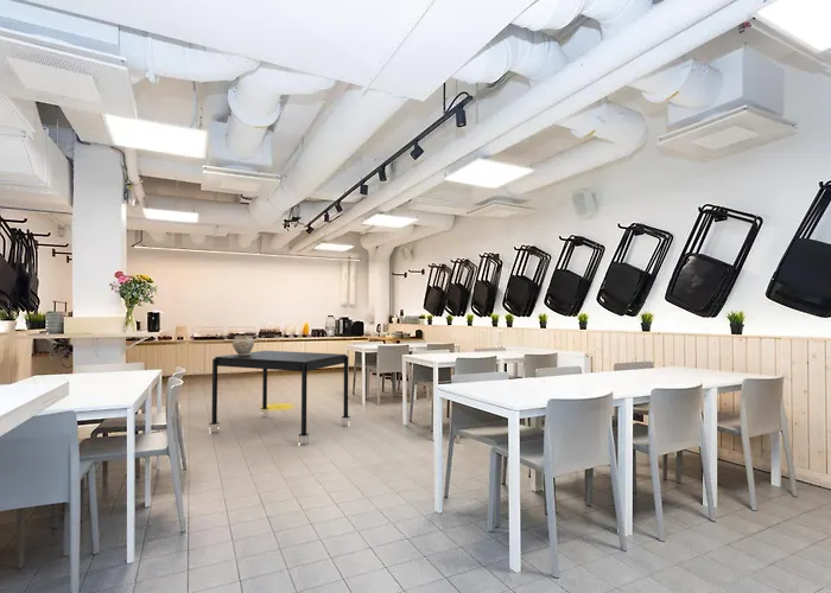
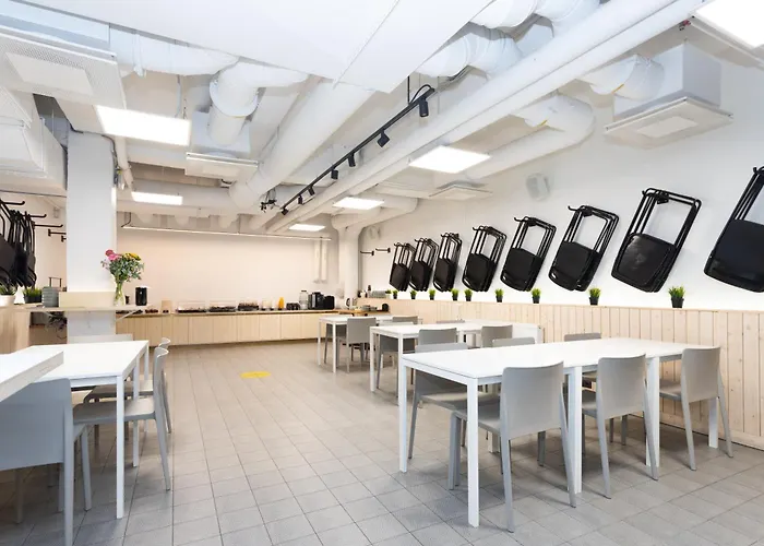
- dining table [208,350,351,447]
- ceramic pot [231,334,255,356]
